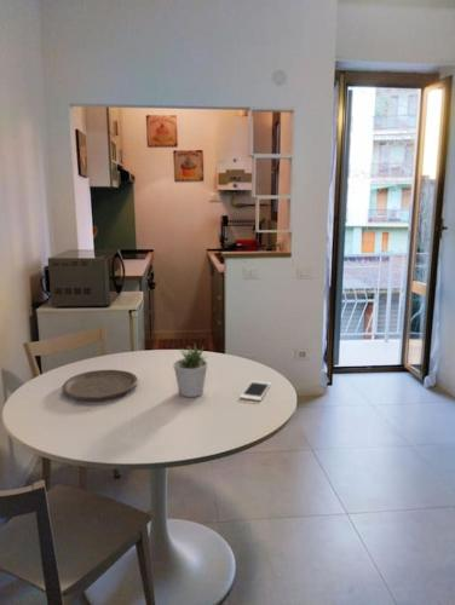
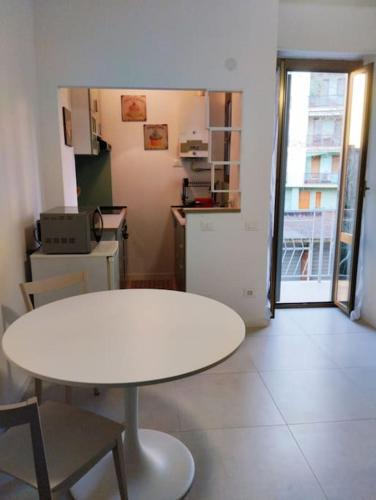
- plate [62,369,139,402]
- cell phone [238,380,272,402]
- potted plant [172,344,209,398]
